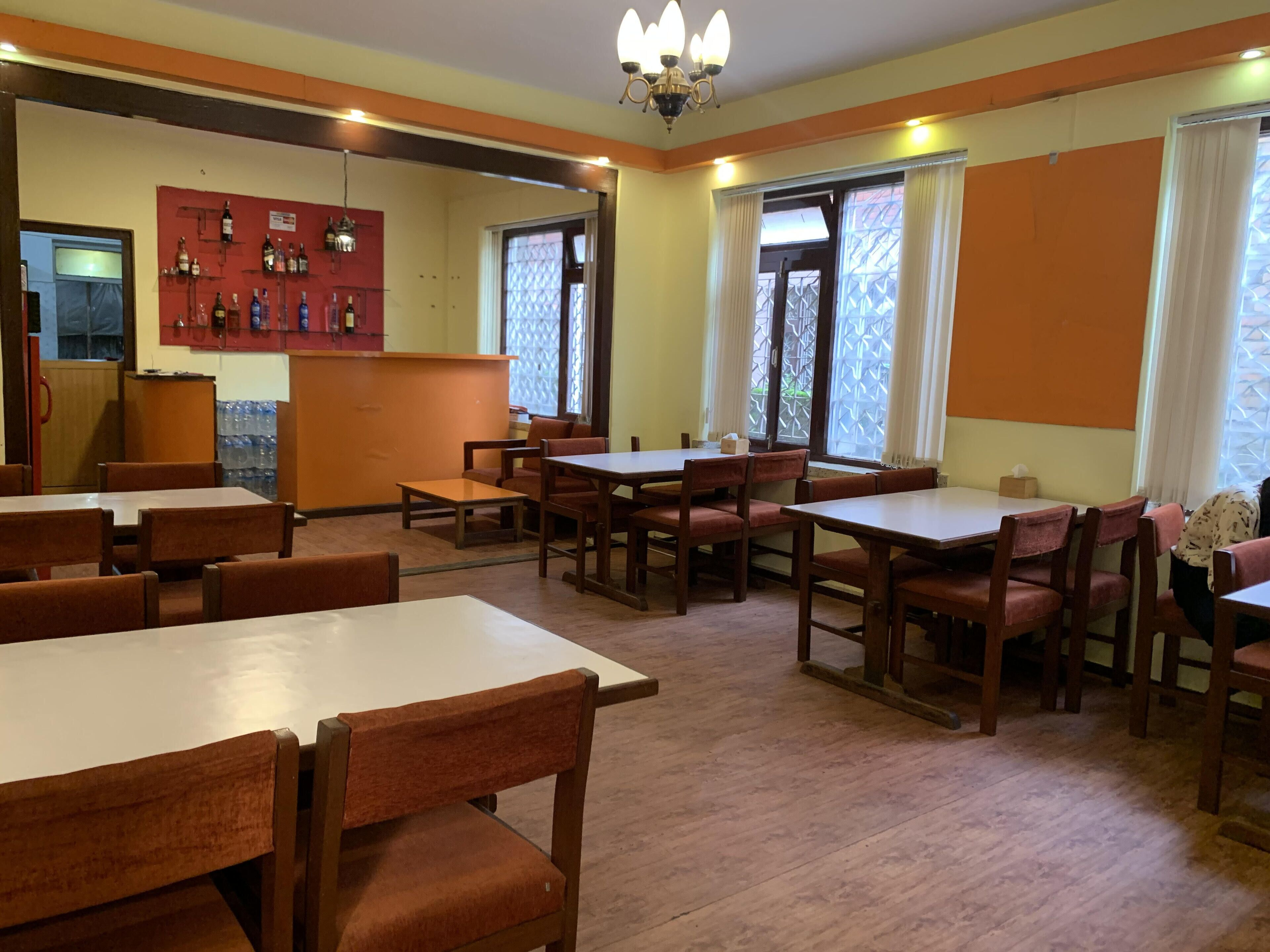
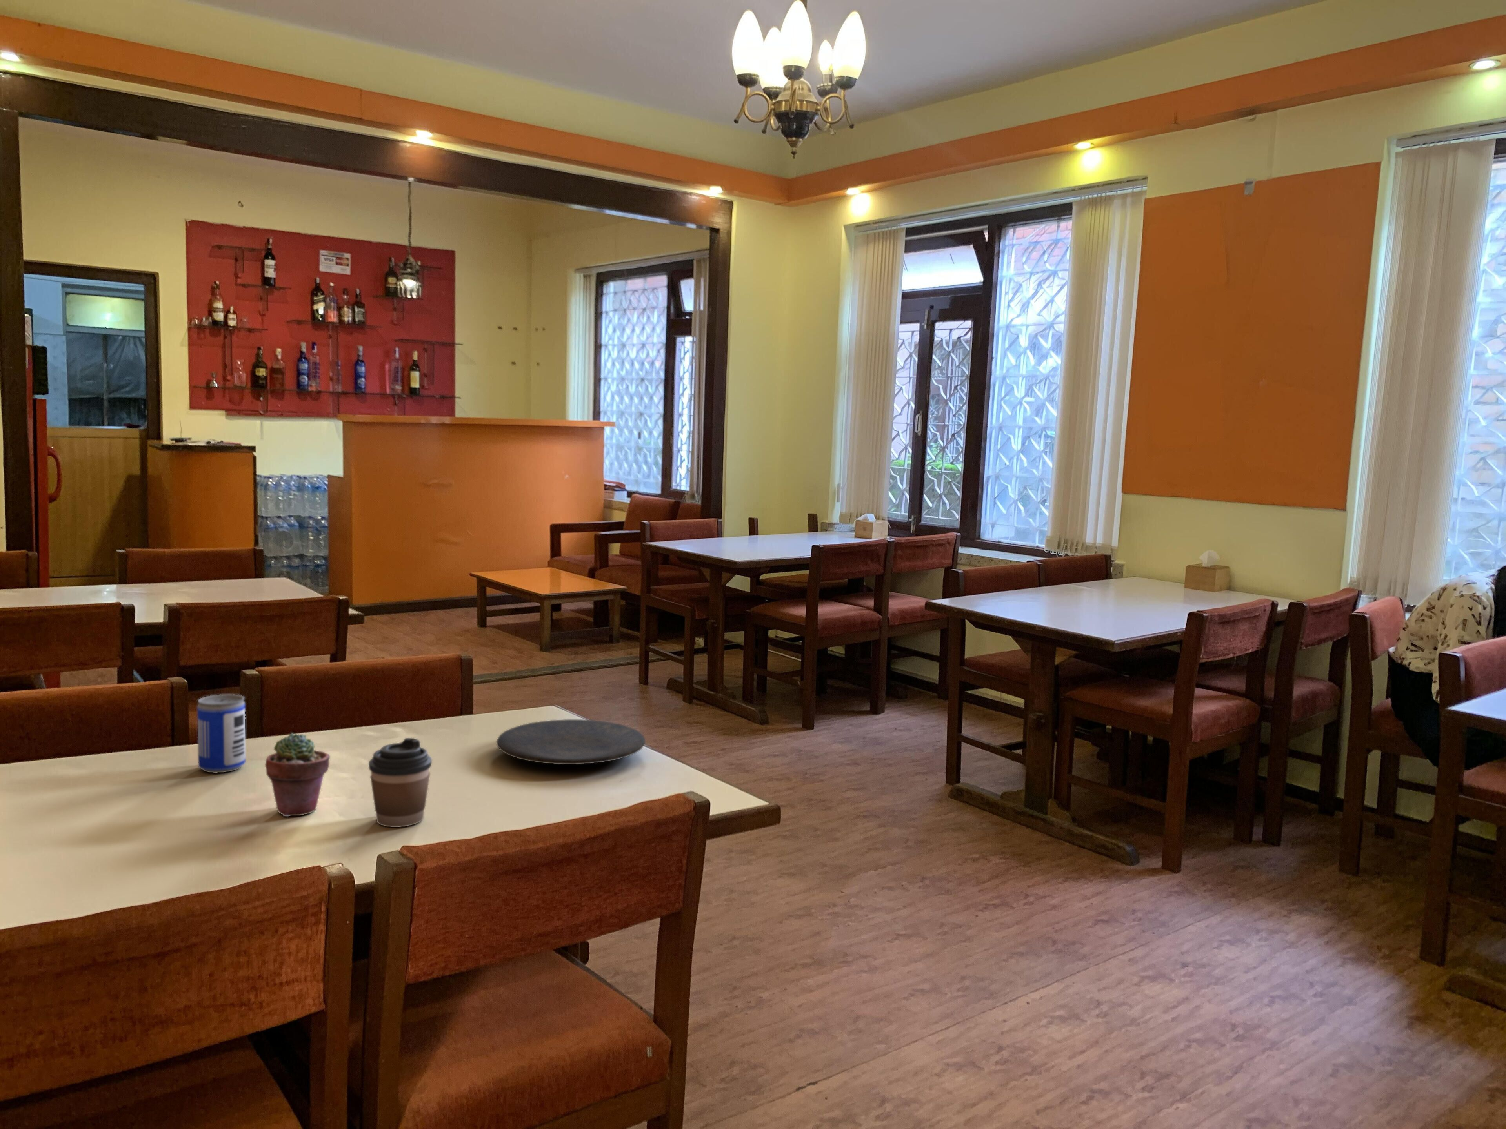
+ coffee cup [369,738,432,828]
+ potted succulent [264,733,330,817]
+ plate [496,719,646,765]
+ beer can [197,694,245,773]
